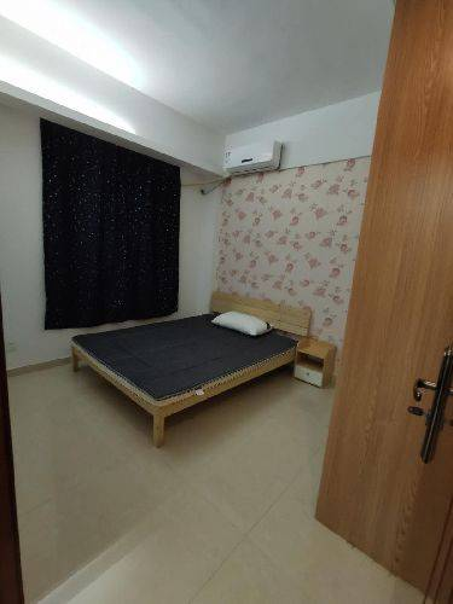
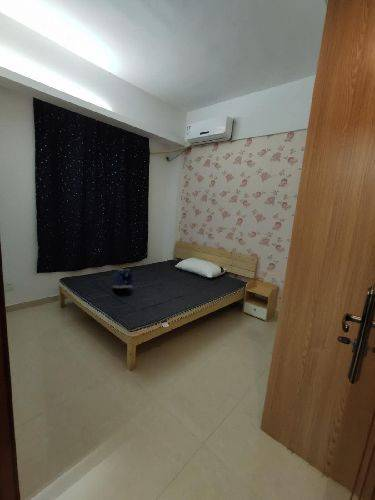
+ tote bag [112,267,134,289]
